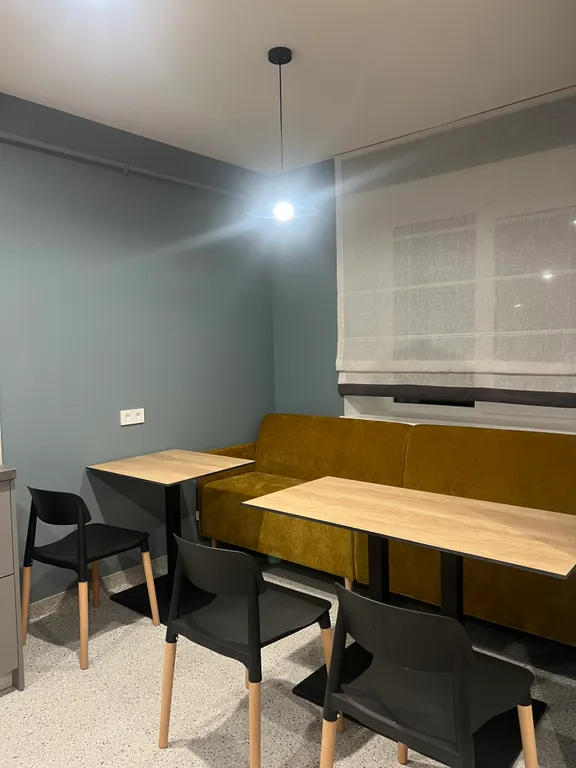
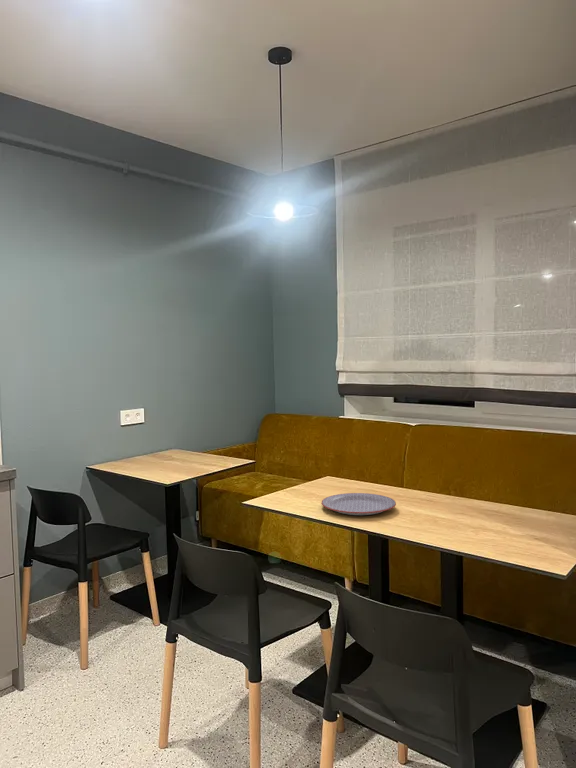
+ plate [320,492,397,516]
